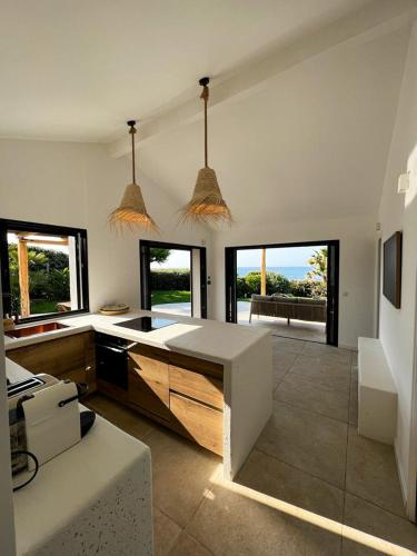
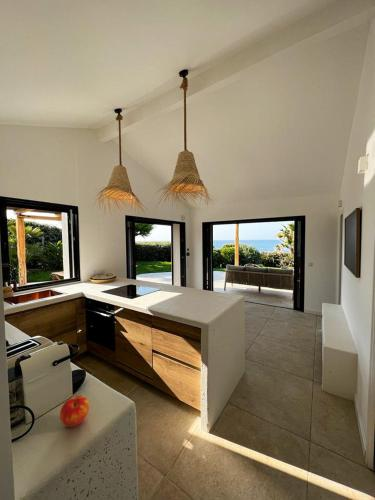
+ apple [59,394,90,428]
